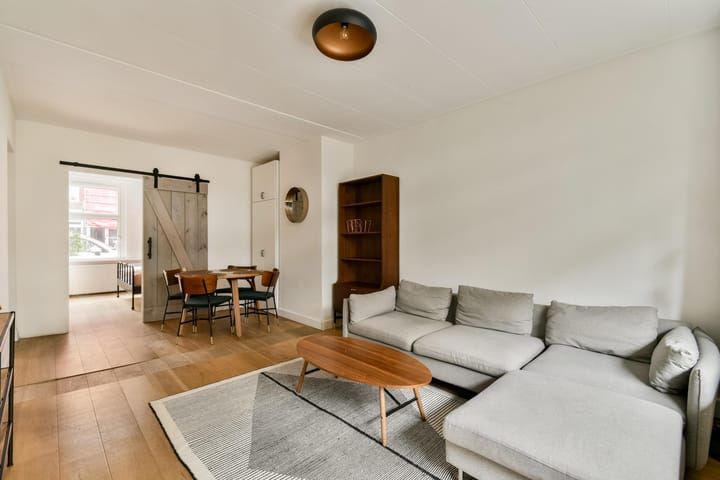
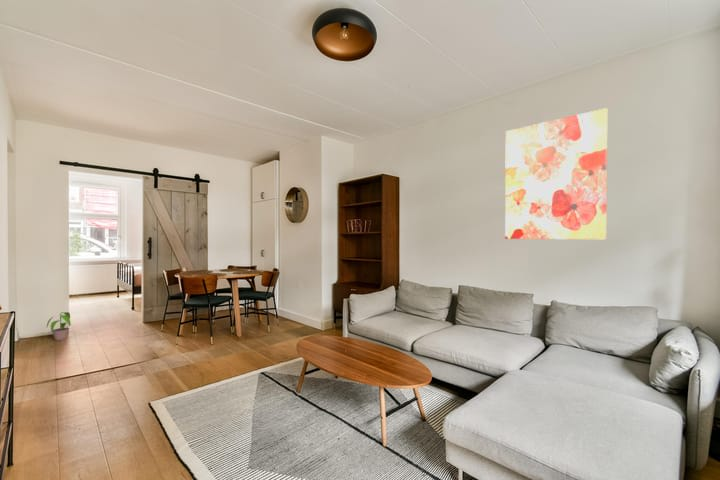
+ wall art [504,107,608,240]
+ potted plant [45,311,72,341]
